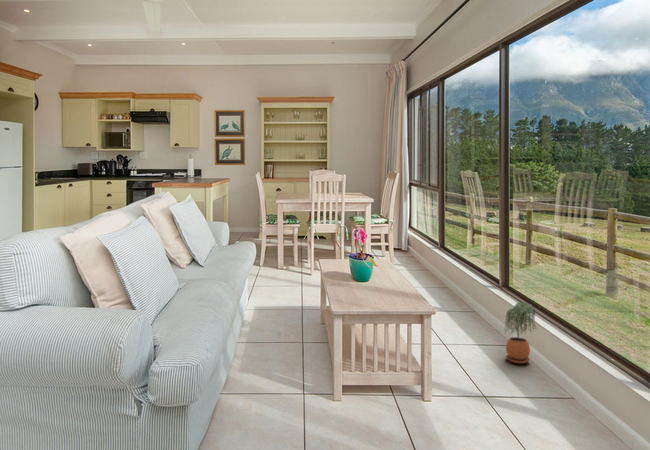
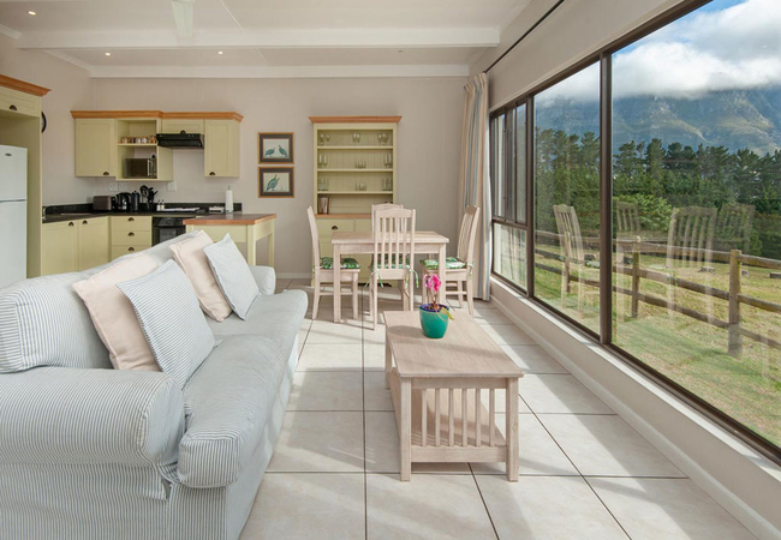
- potted plant [503,301,537,364]
